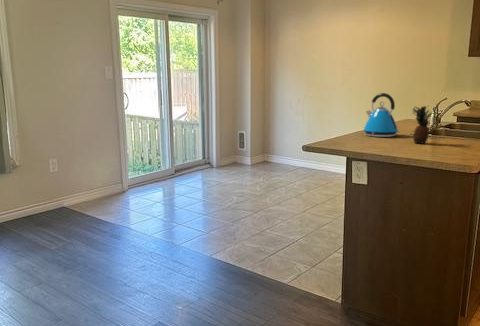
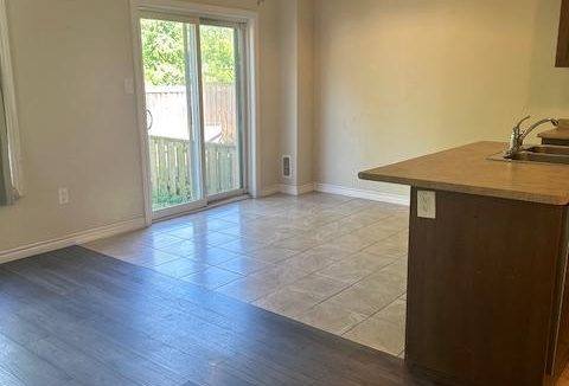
- fruit [411,105,433,144]
- kettle [363,92,401,138]
